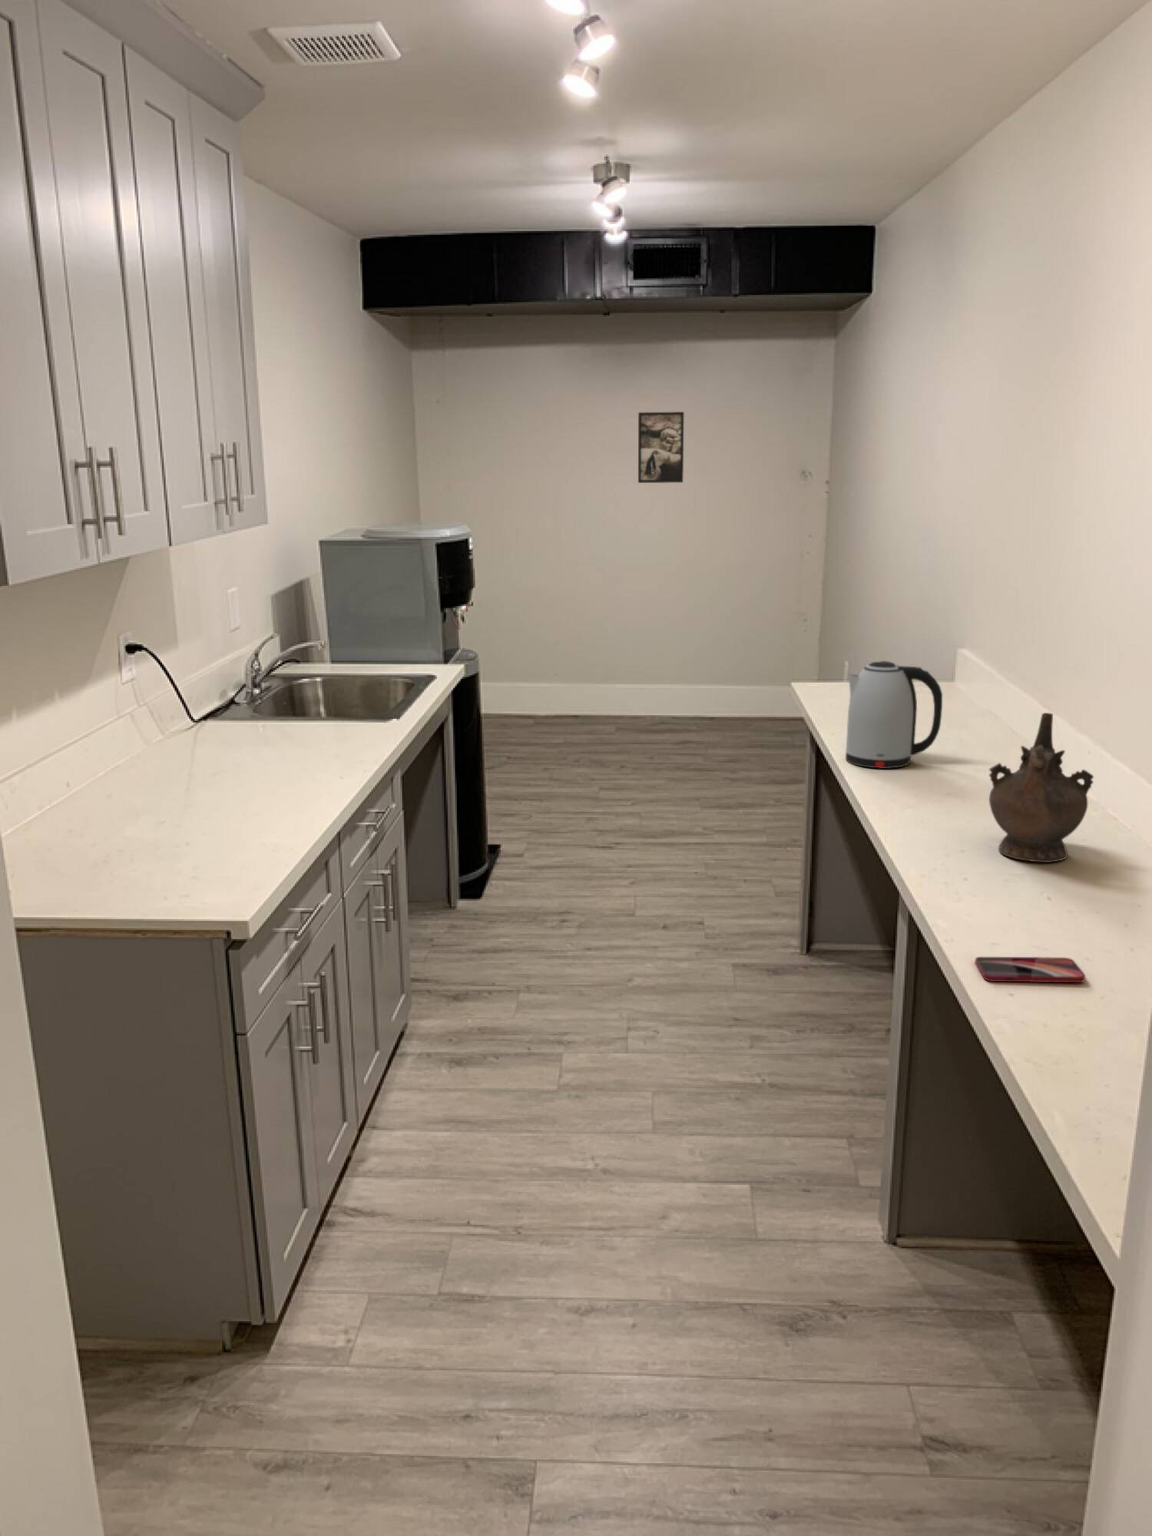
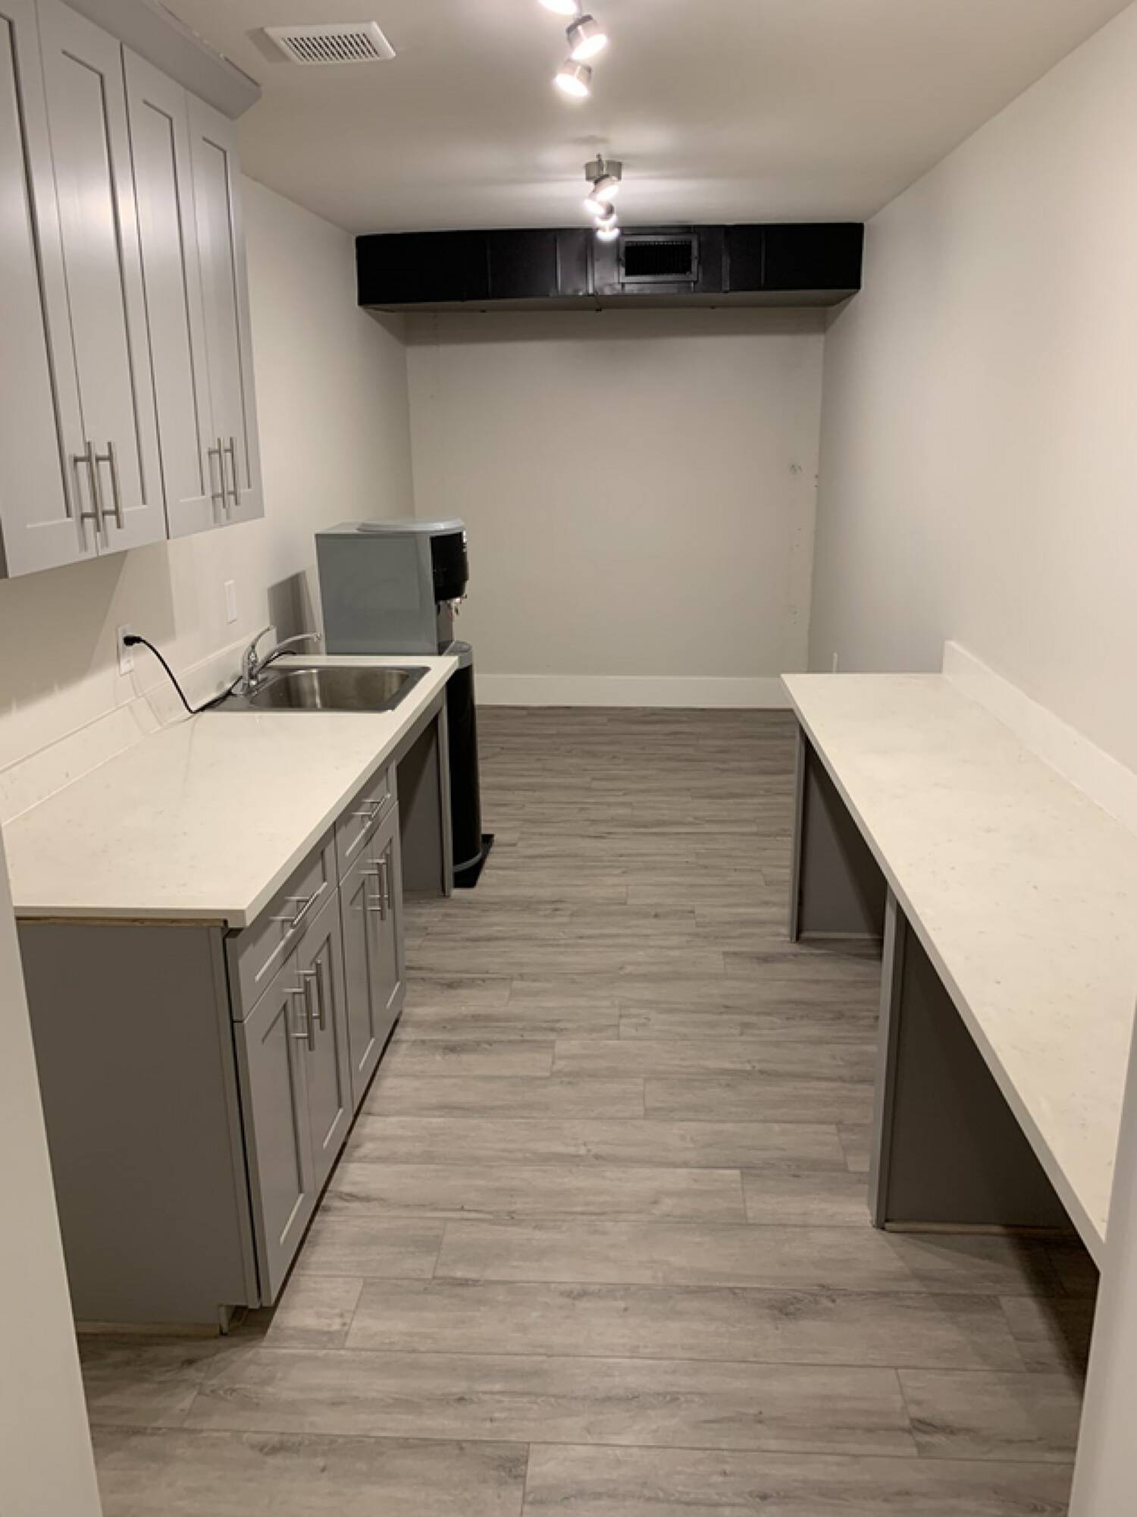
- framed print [638,411,685,484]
- ceremonial vessel [989,712,1094,864]
- kettle [845,660,943,769]
- smartphone [974,957,1085,983]
